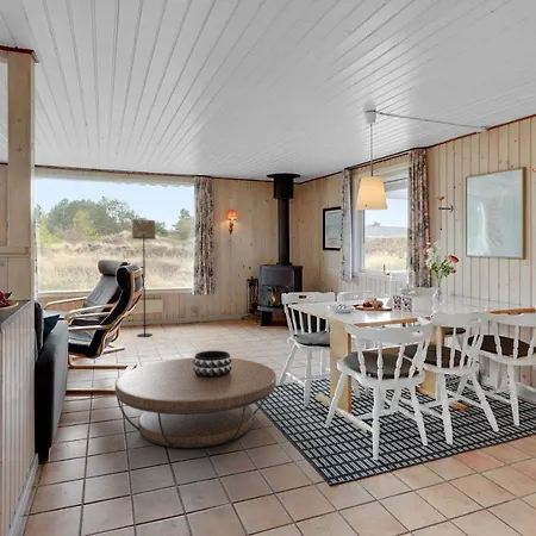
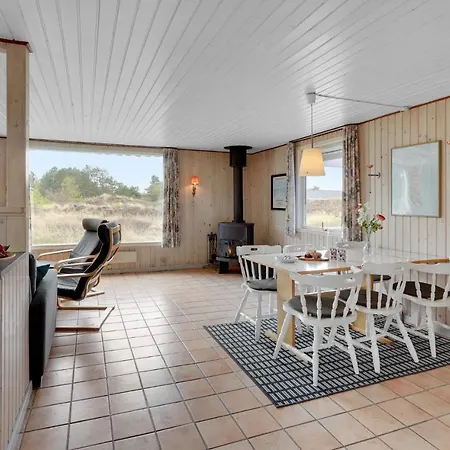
- decorative bowl [193,350,232,378]
- coffee table [114,356,278,449]
- floor lamp [131,219,156,338]
